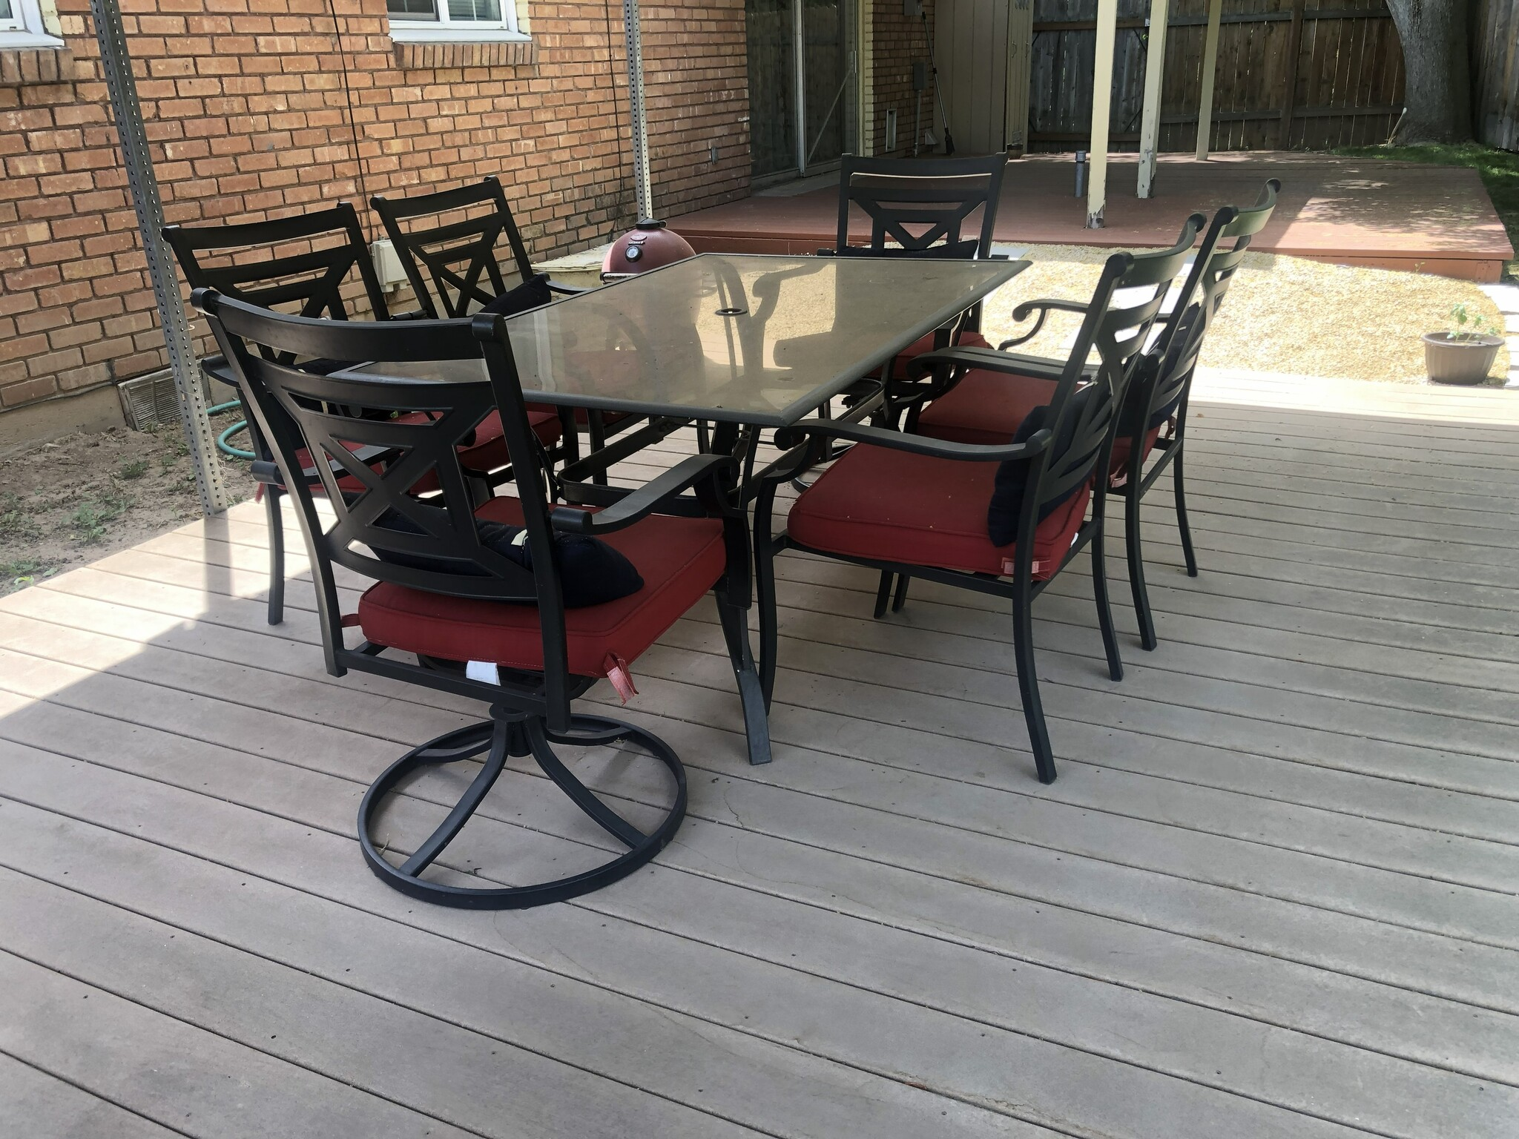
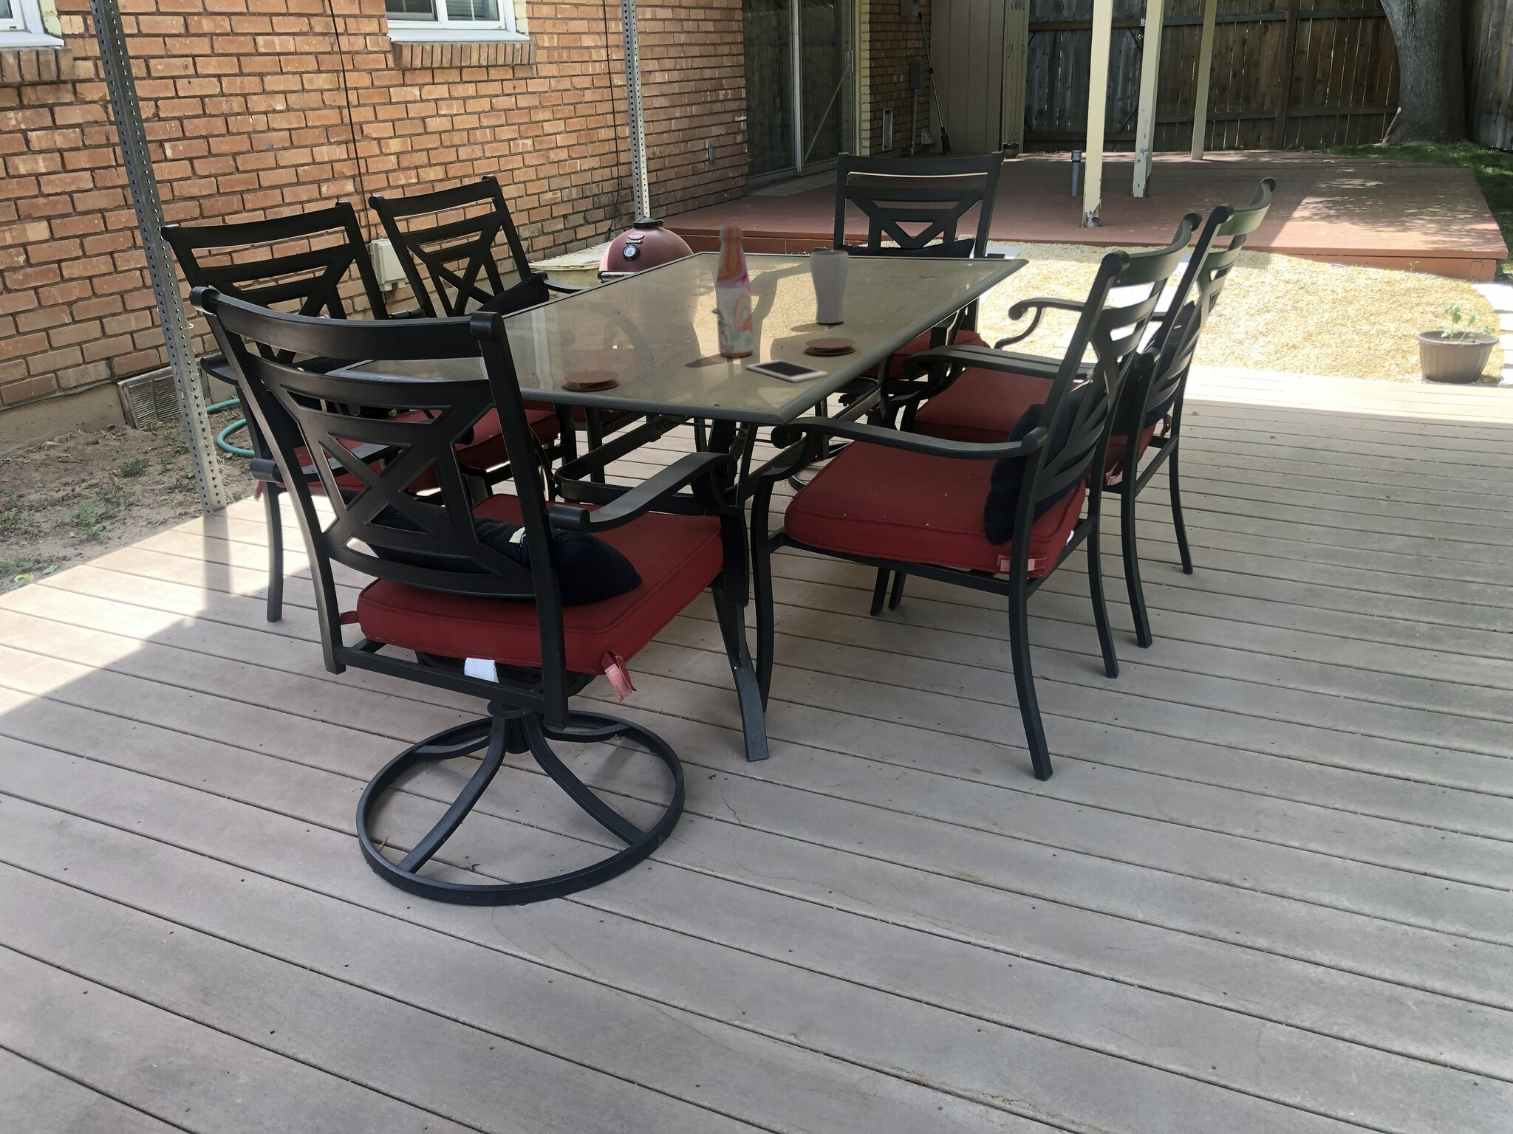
+ bottle [715,224,754,359]
+ coaster [805,337,857,356]
+ cell phone [746,359,829,384]
+ drinking glass [809,249,849,324]
+ coaster [564,370,619,391]
